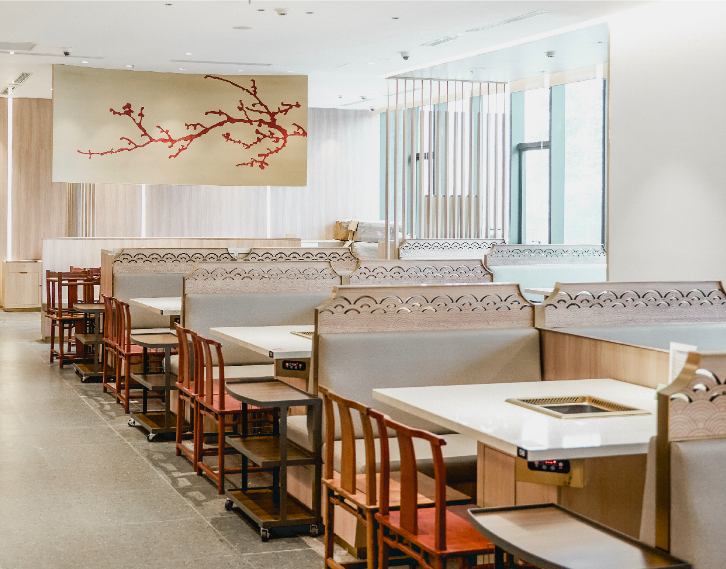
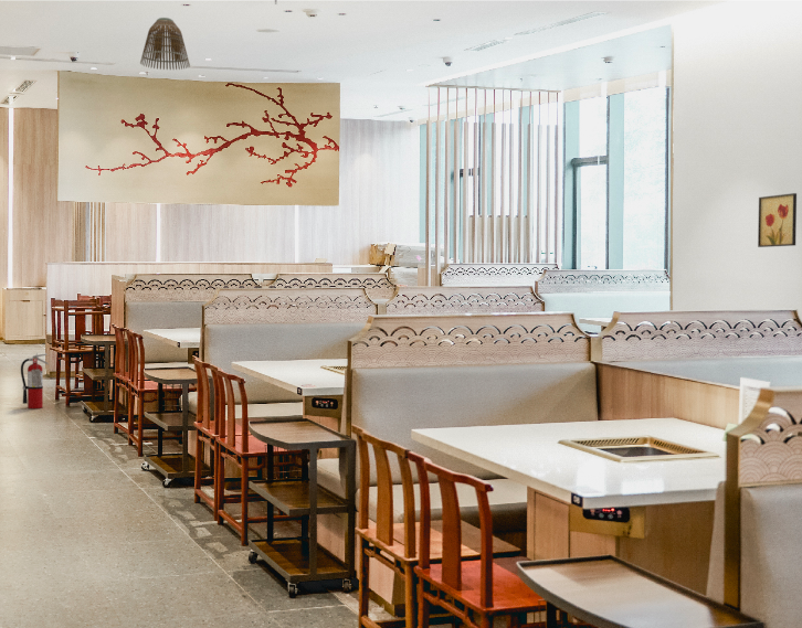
+ wall art [757,192,798,248]
+ fire extinguisher [20,351,50,409]
+ lamp shade [139,17,191,71]
